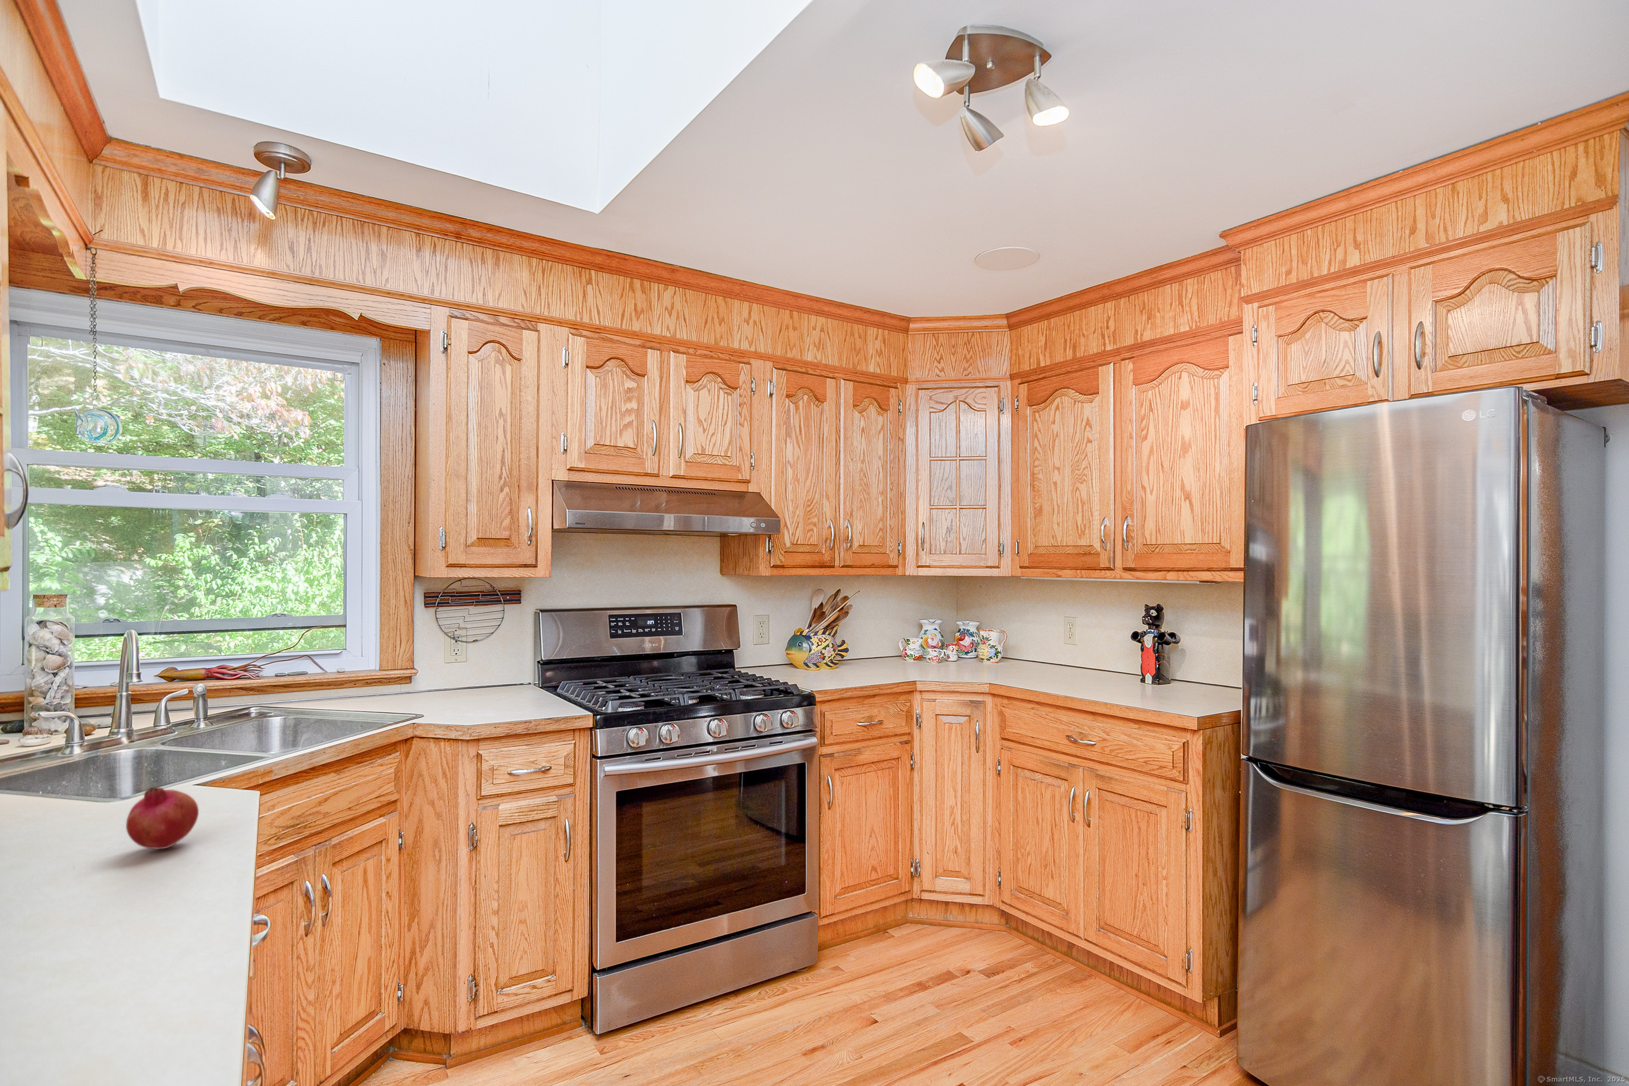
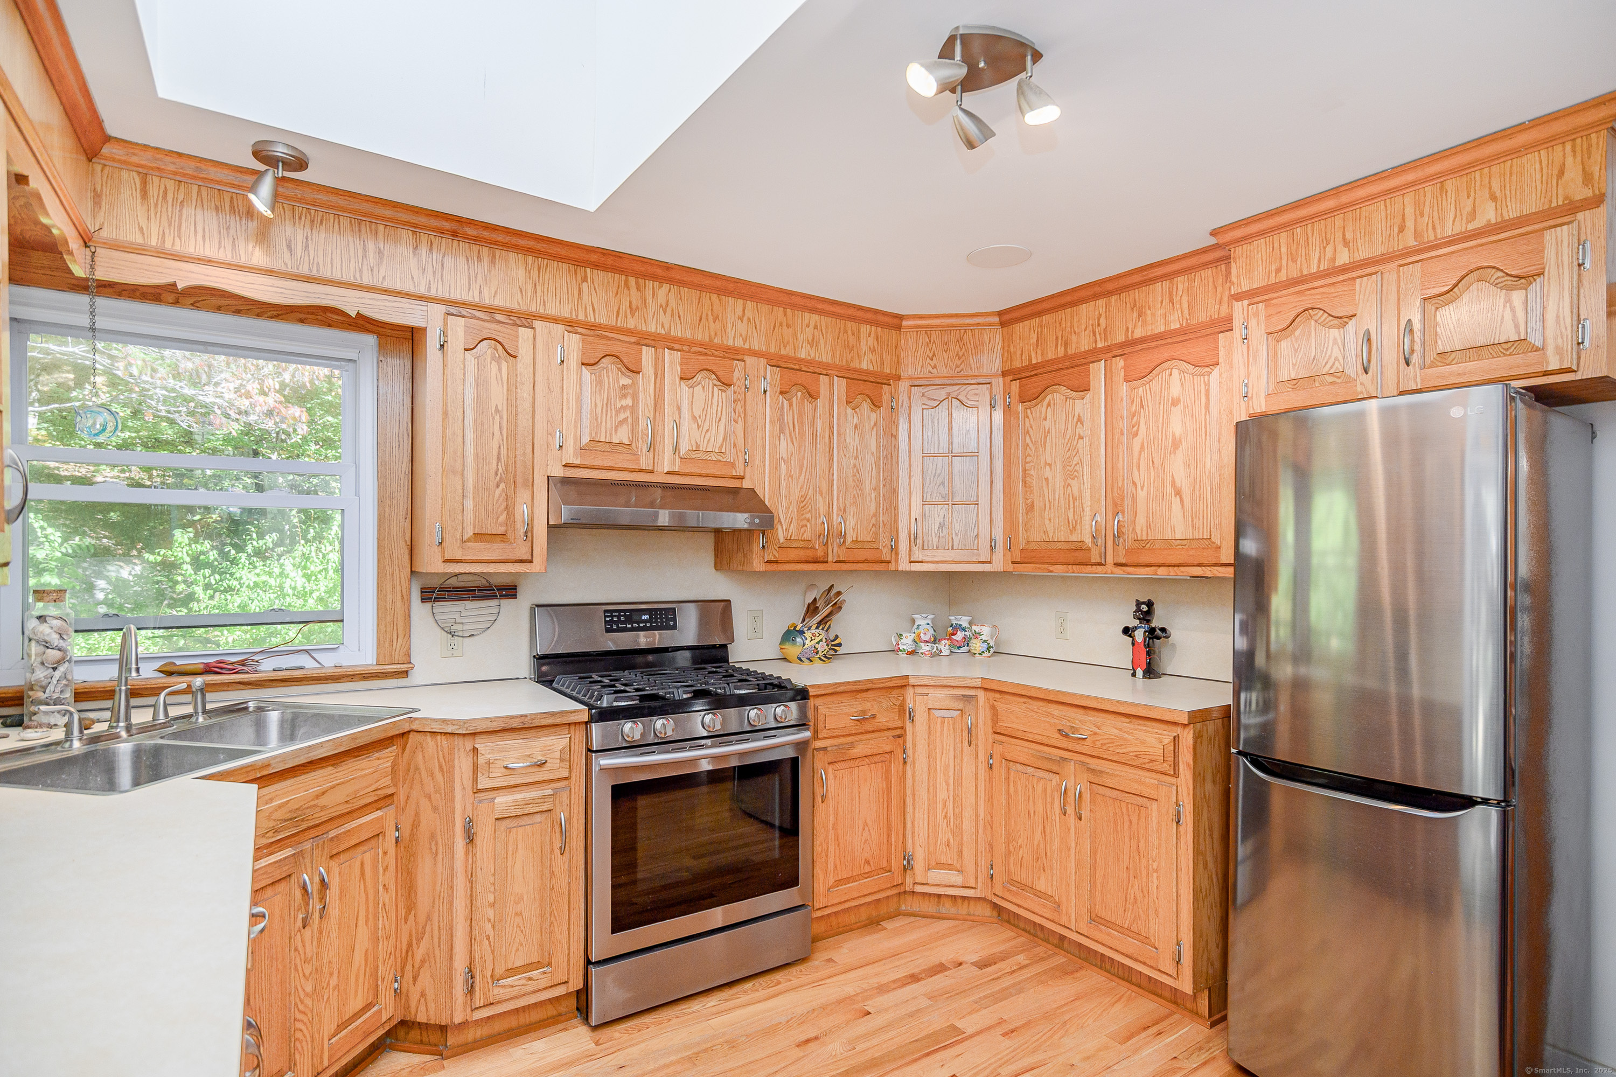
- fruit [125,787,199,850]
